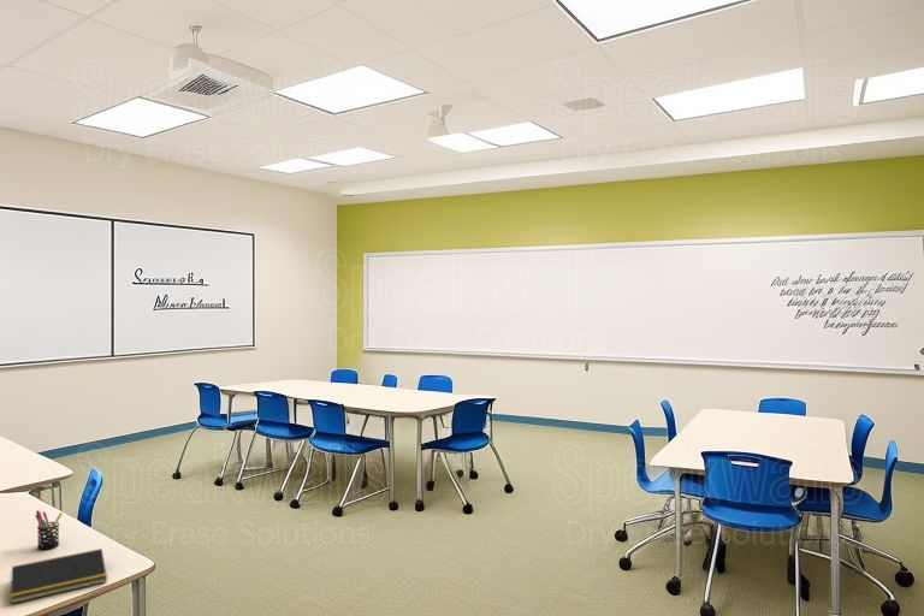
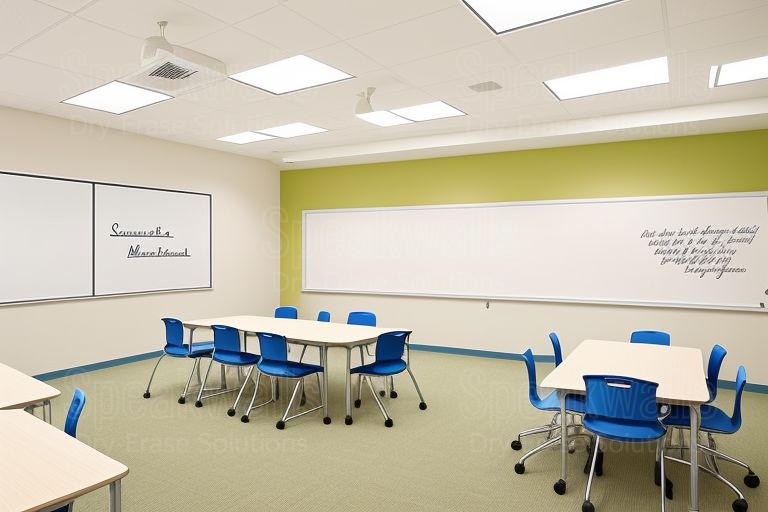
- notepad [8,547,108,605]
- pen holder [34,509,64,551]
